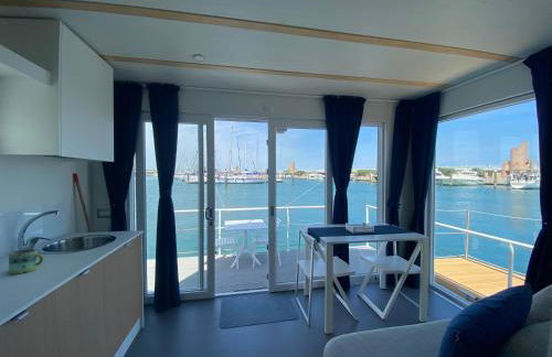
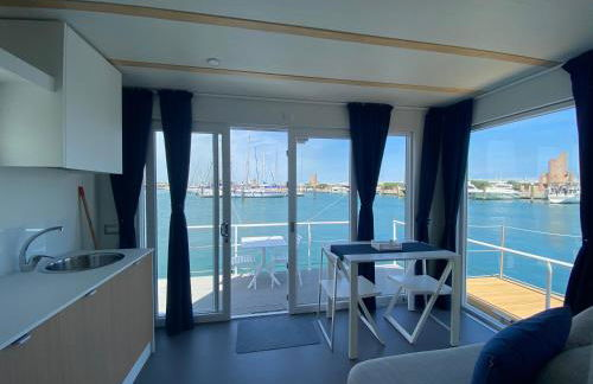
- mug [8,248,44,275]
